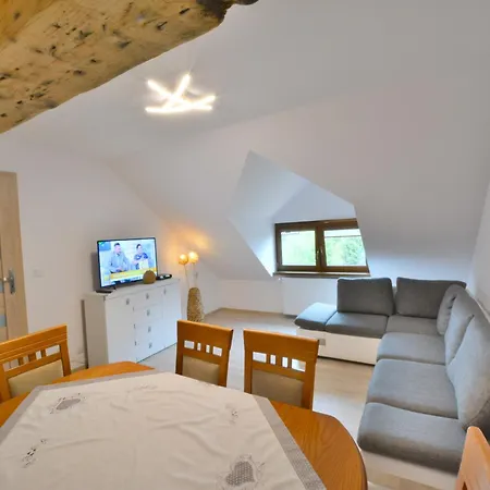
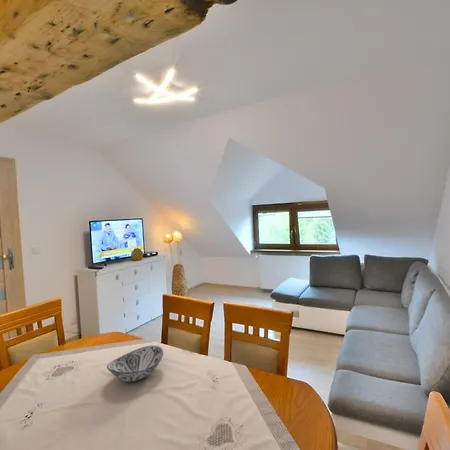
+ decorative bowl [106,345,164,382]
